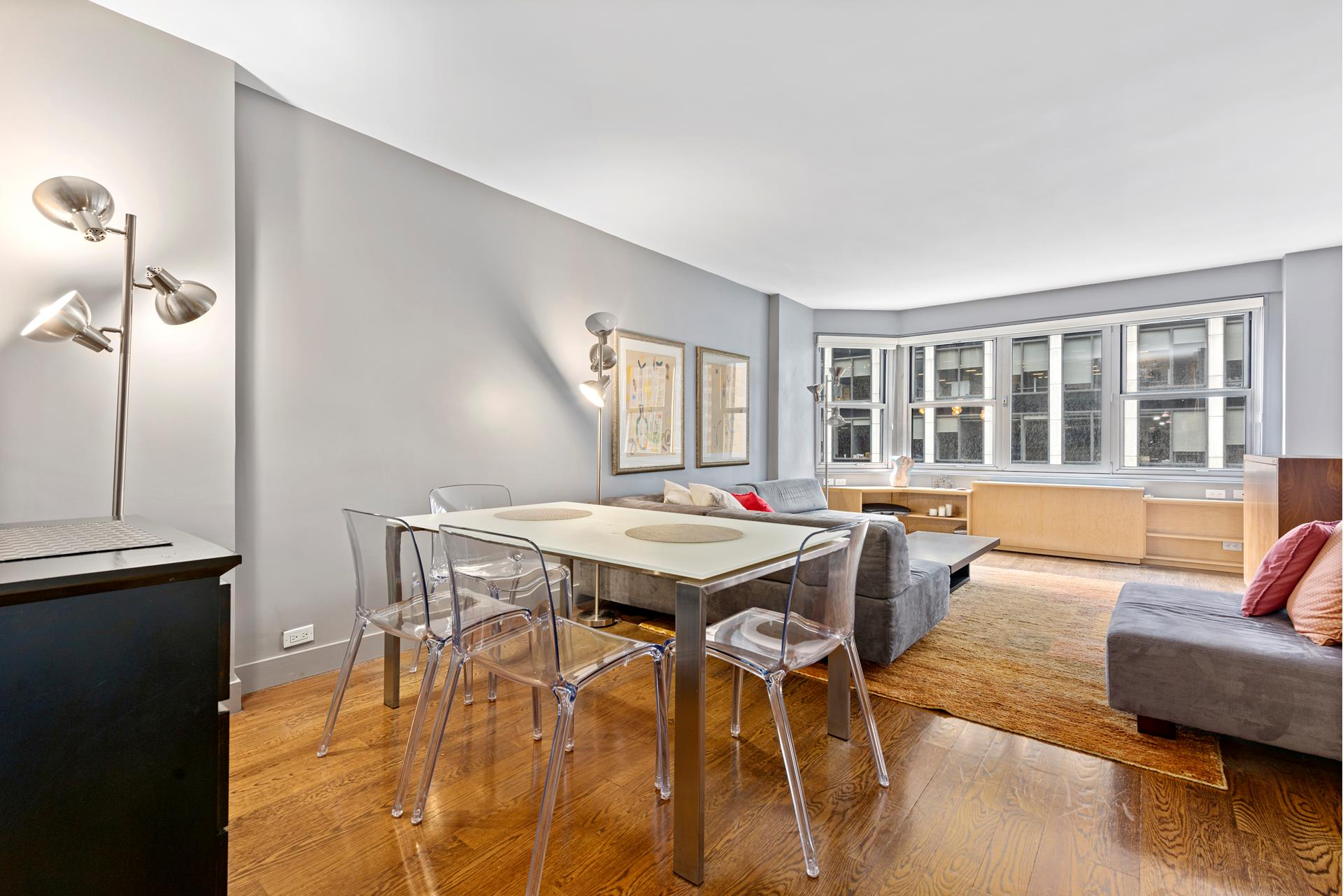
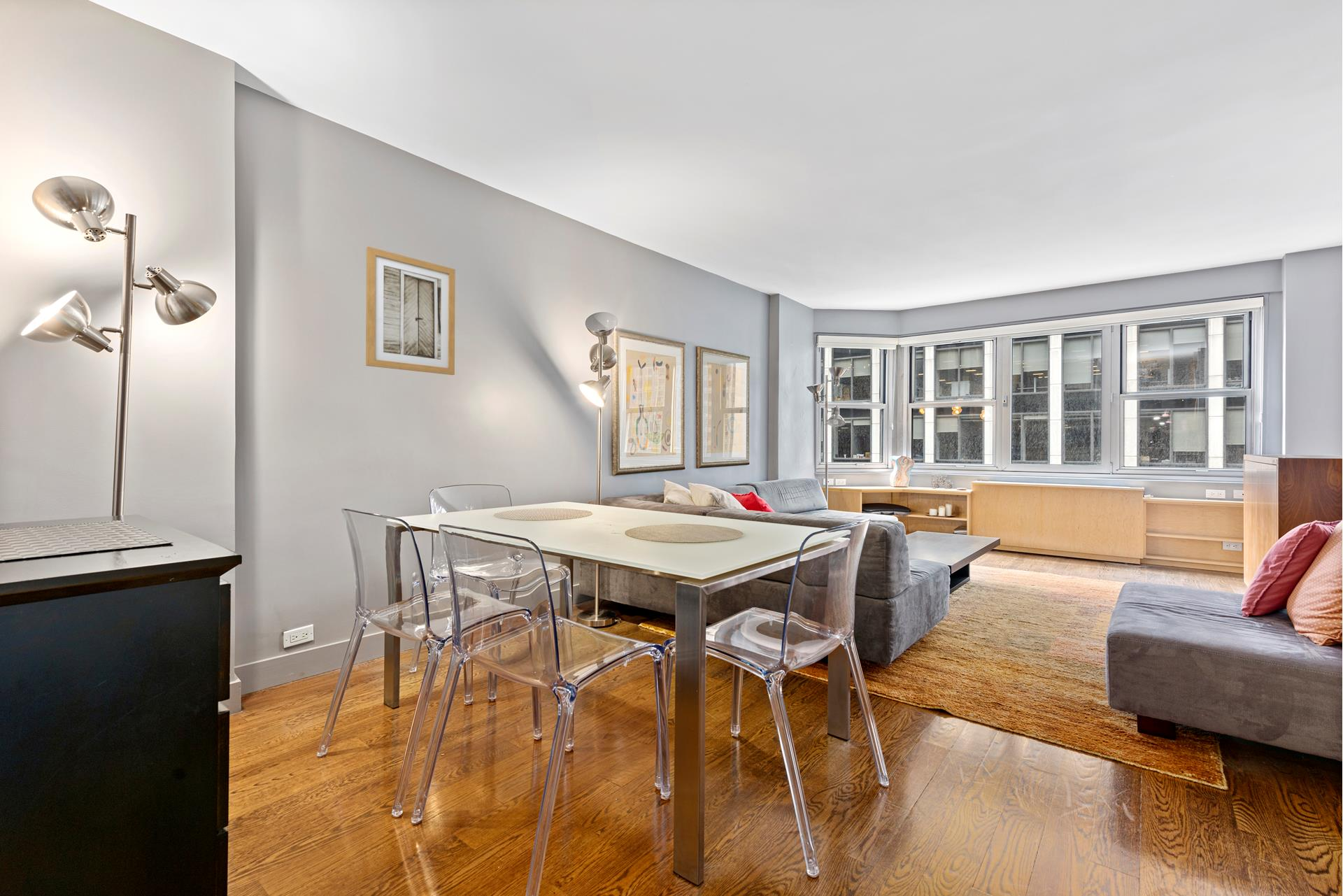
+ wall art [365,246,456,376]
